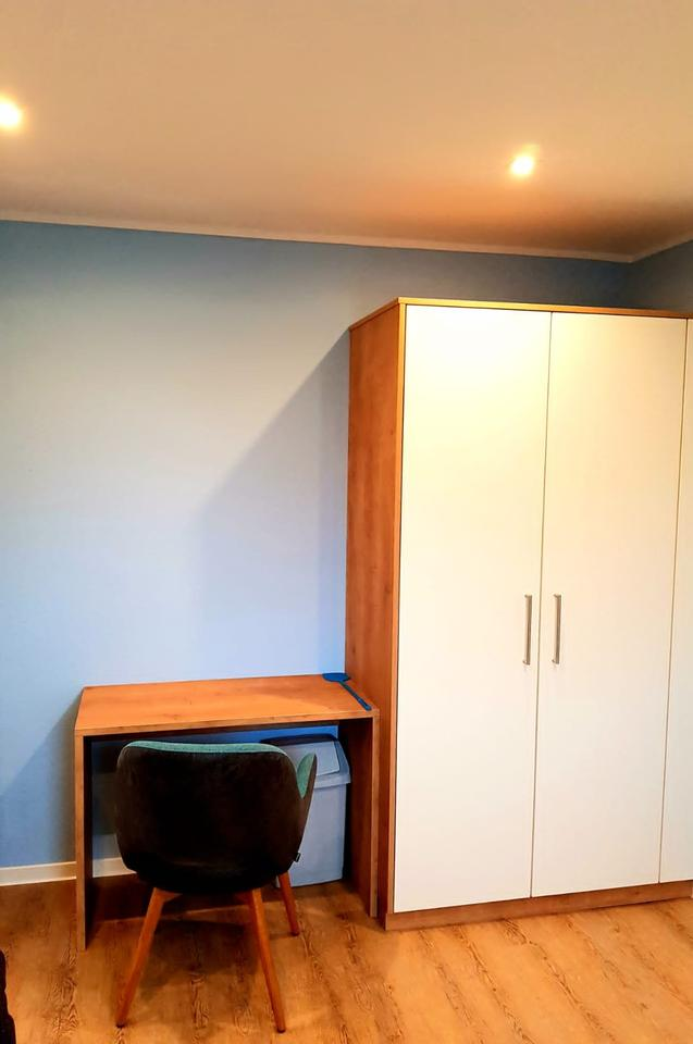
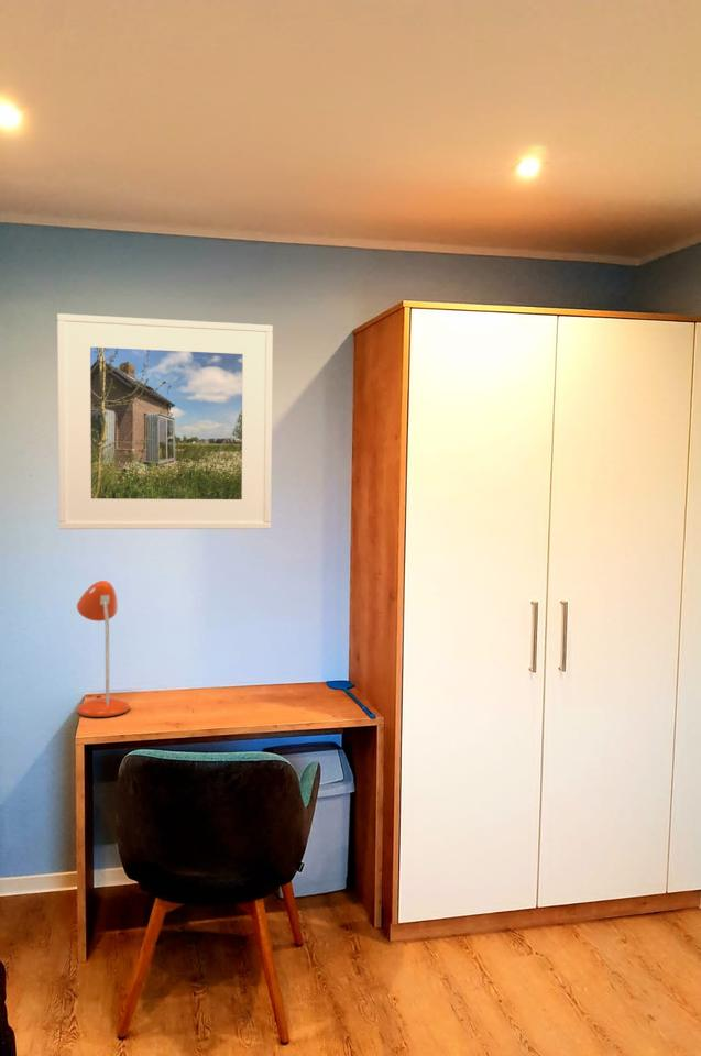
+ desk lamp [76,580,131,719]
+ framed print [56,312,274,530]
